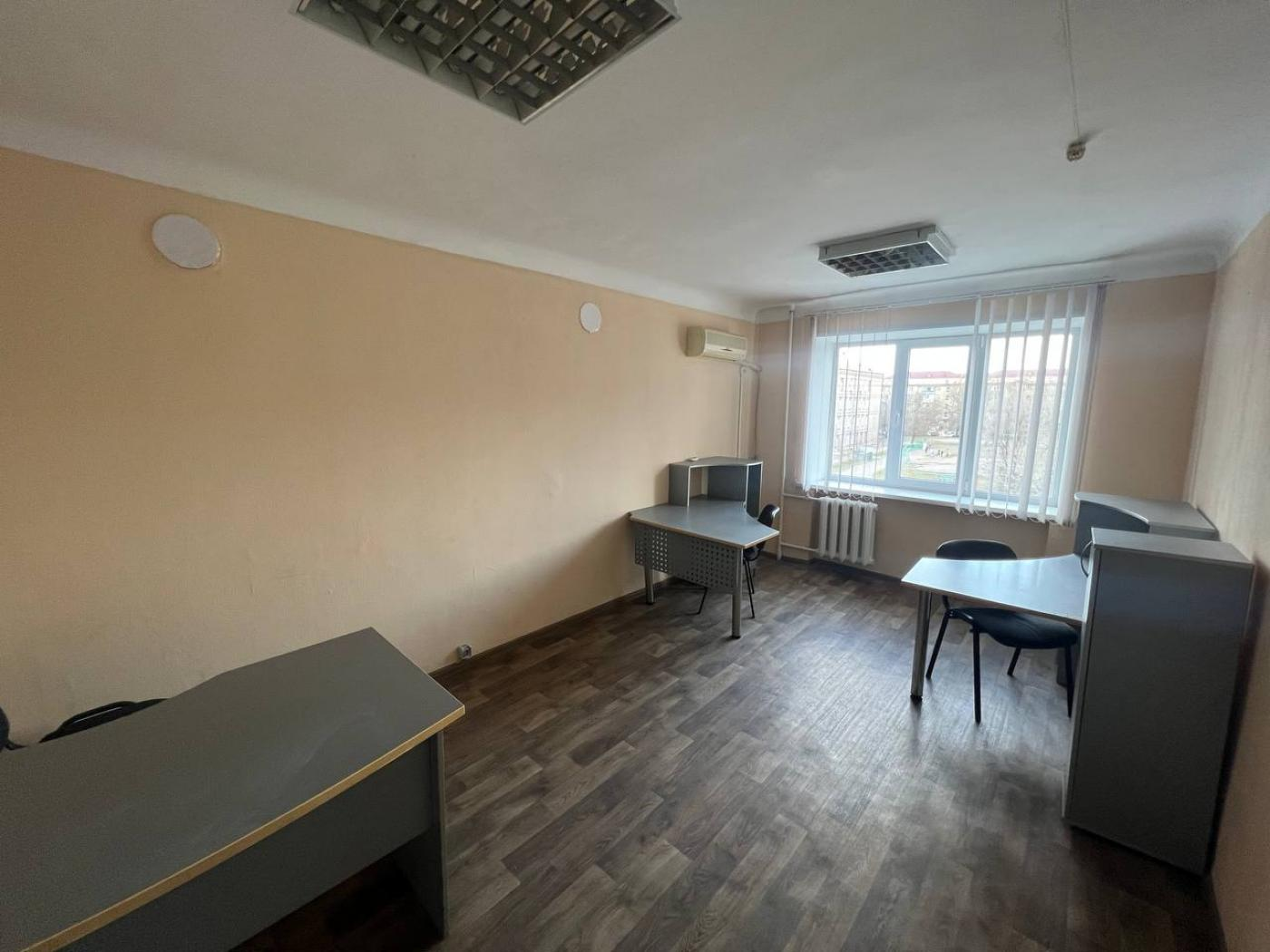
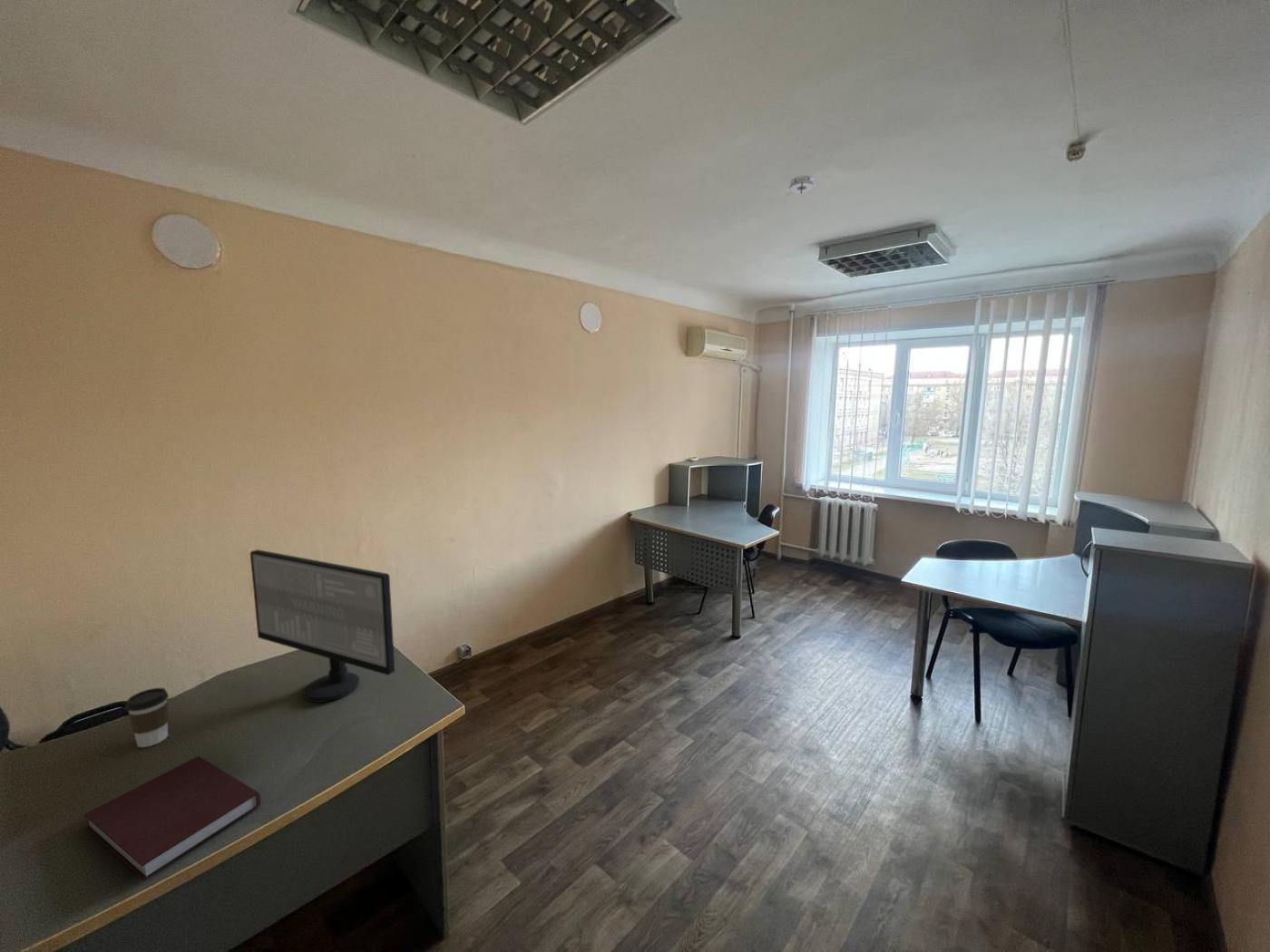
+ coffee cup [125,687,170,748]
+ notebook [83,755,261,881]
+ smoke detector [786,175,817,197]
+ computer monitor [249,549,396,703]
